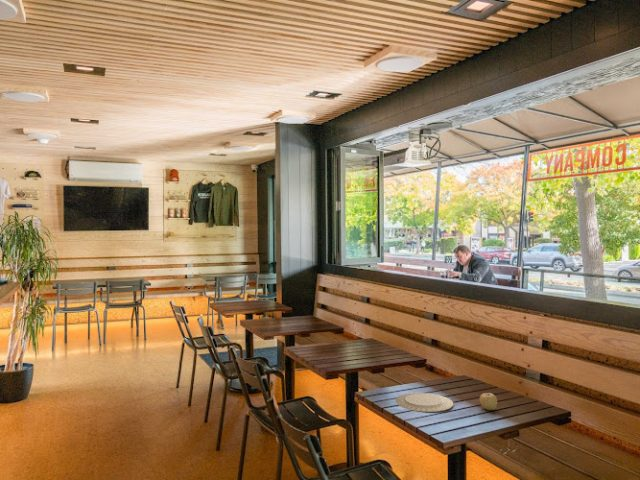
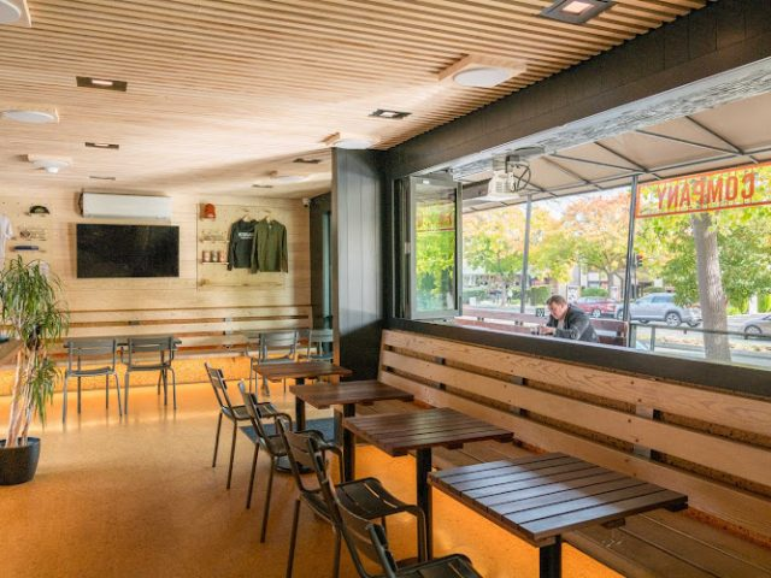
- chinaware [395,392,454,413]
- fruit [479,390,498,411]
